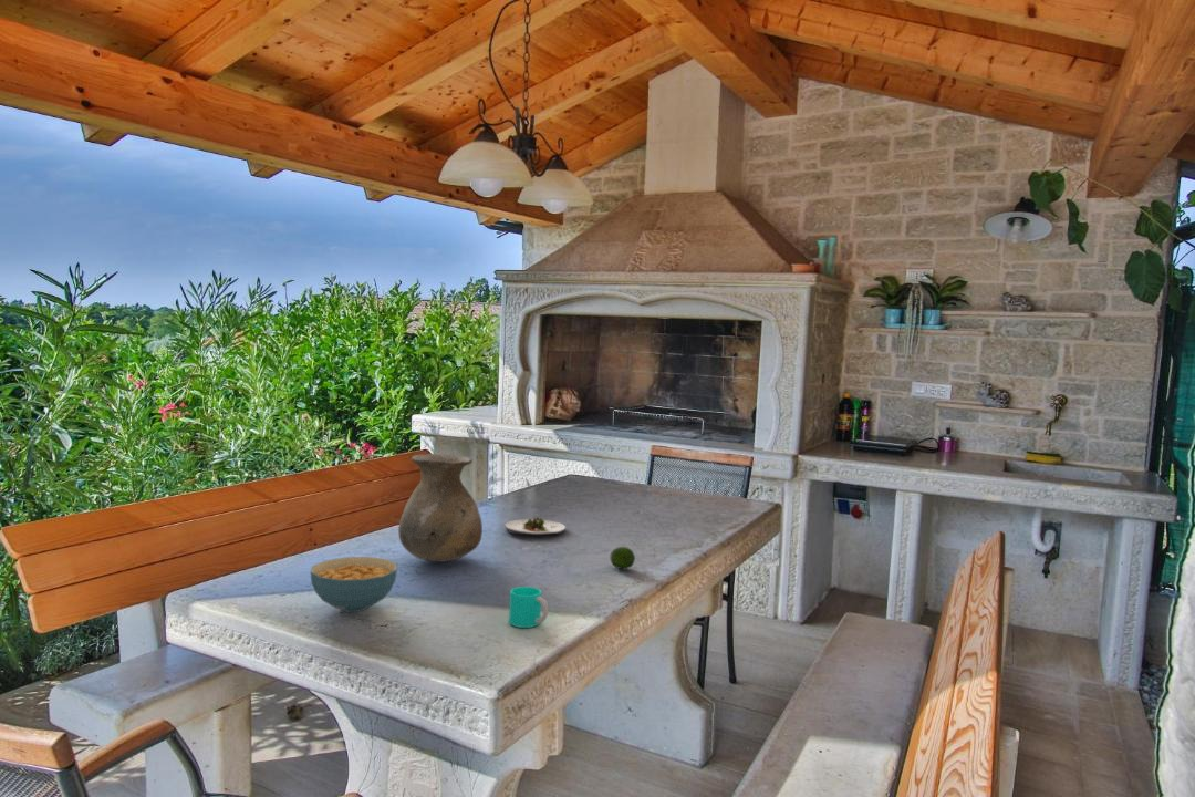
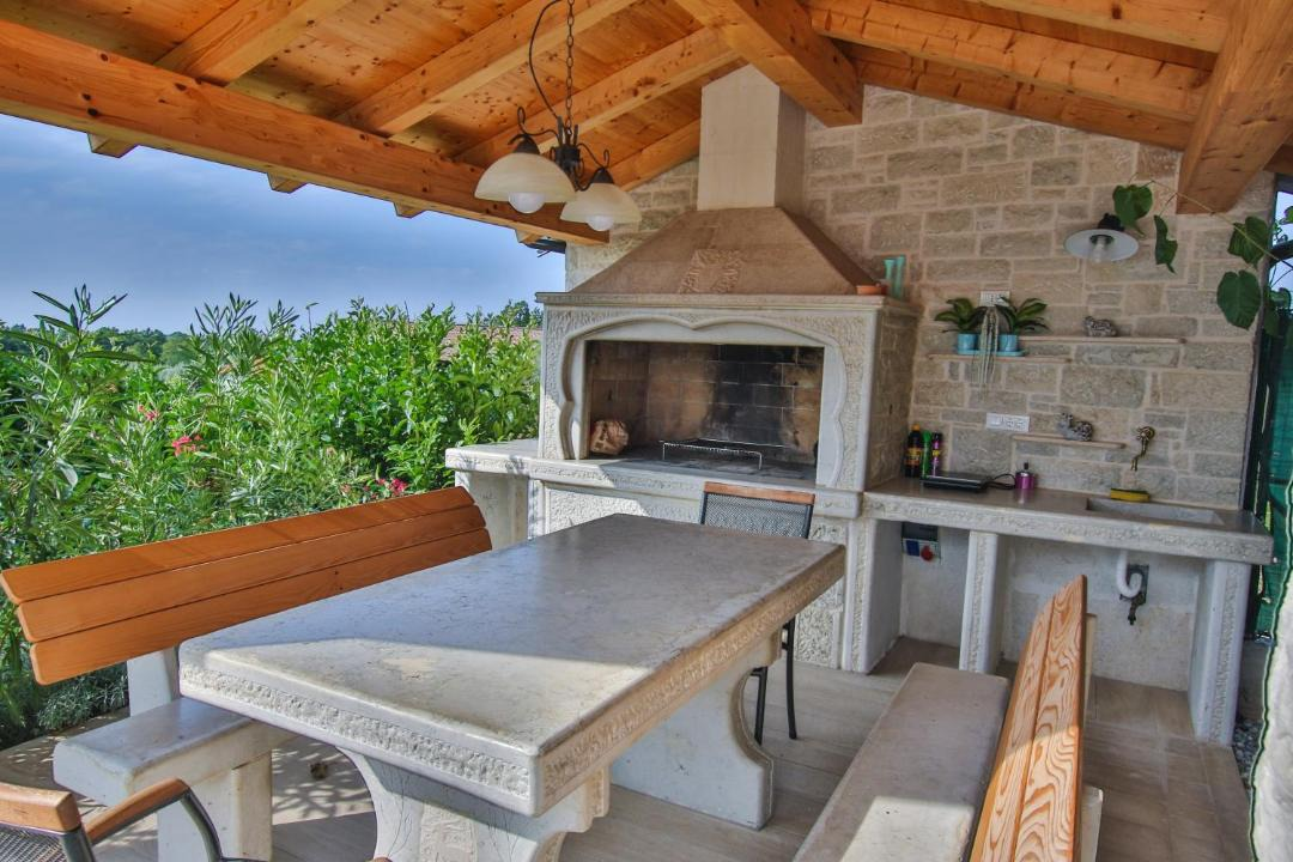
- salad plate [505,516,567,536]
- fruit [609,546,636,570]
- vase [397,453,484,562]
- cereal bowl [310,556,398,613]
- cup [508,586,549,629]
